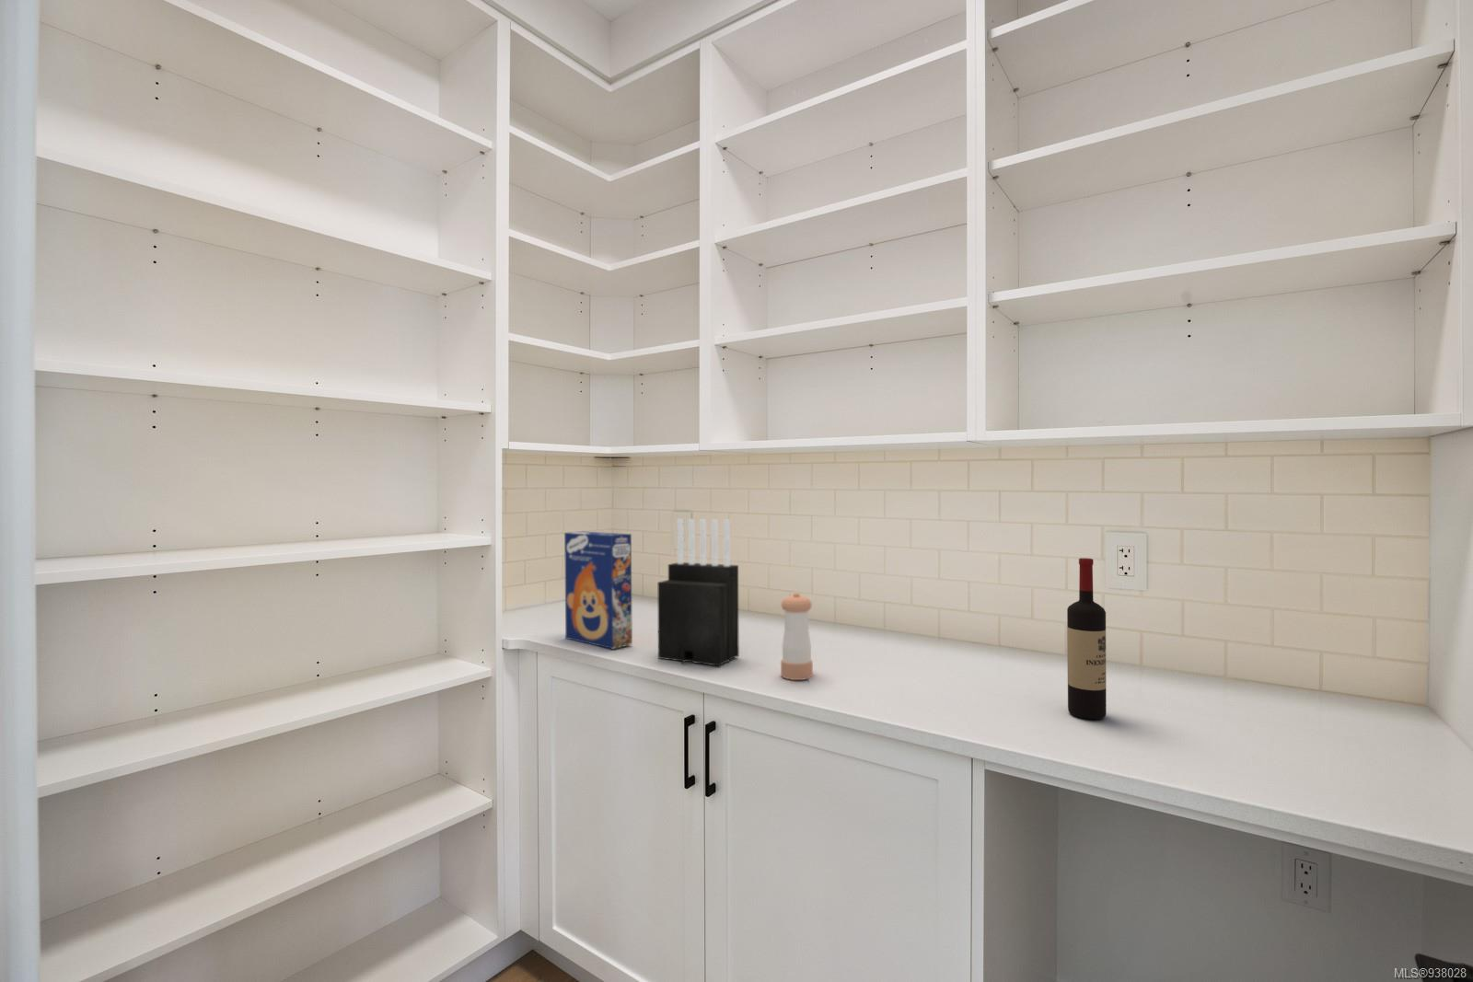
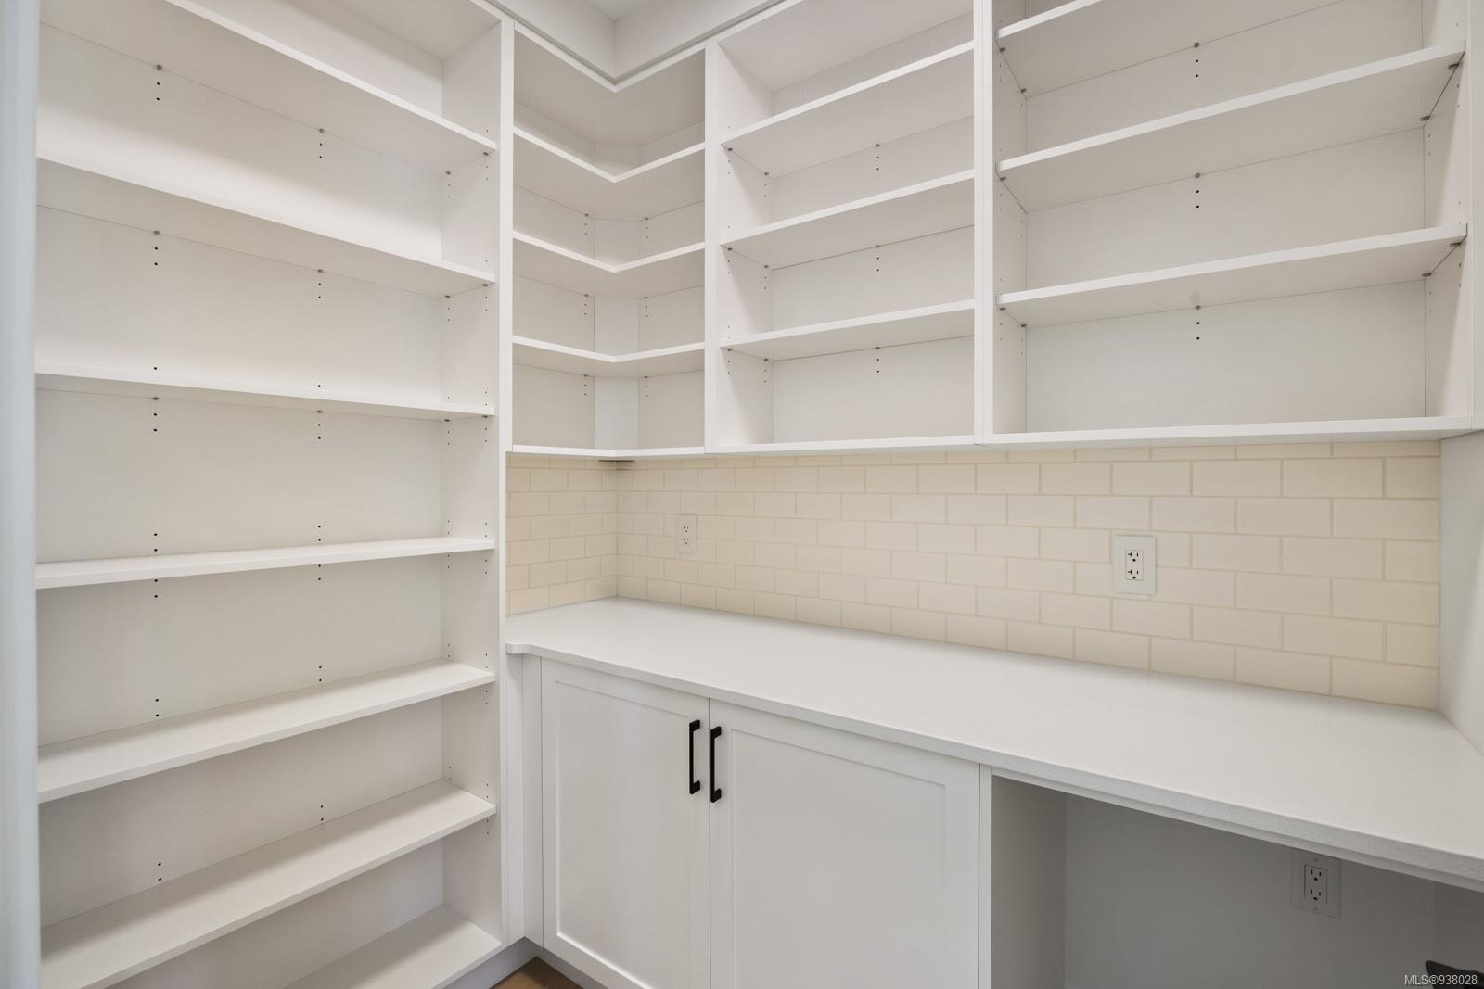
- wine bottle [1066,557,1108,720]
- pepper shaker [779,592,814,681]
- knife block [656,518,740,667]
- cereal box [563,532,633,650]
